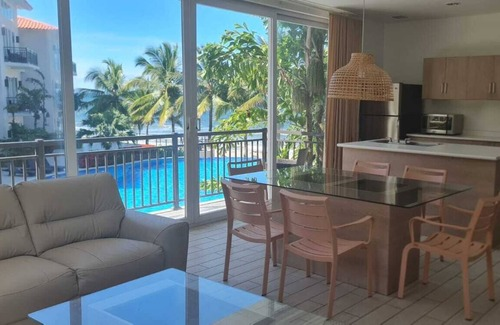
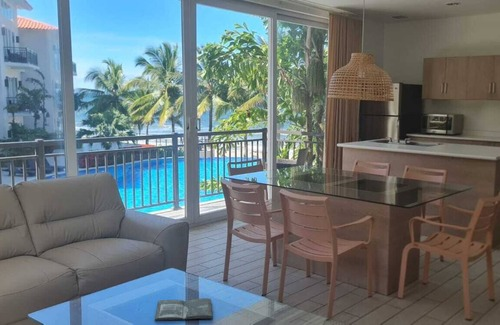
+ magazine [154,297,214,322]
